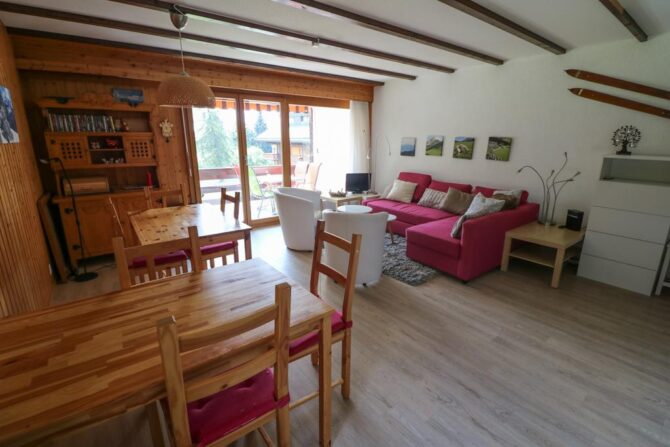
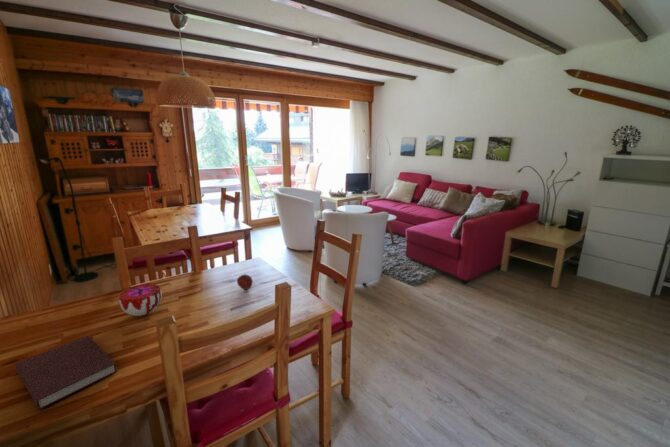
+ fruit [236,273,254,291]
+ decorative bowl [118,283,163,317]
+ notebook [15,335,118,411]
